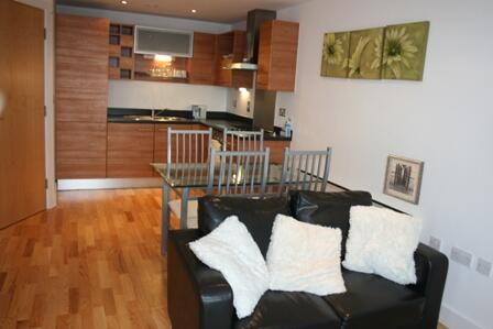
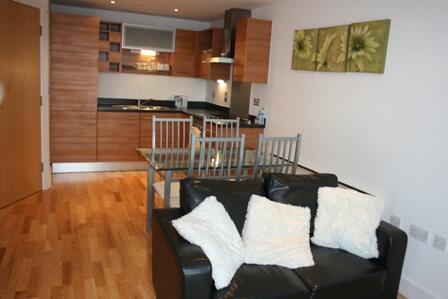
- wall art [381,153,426,206]
